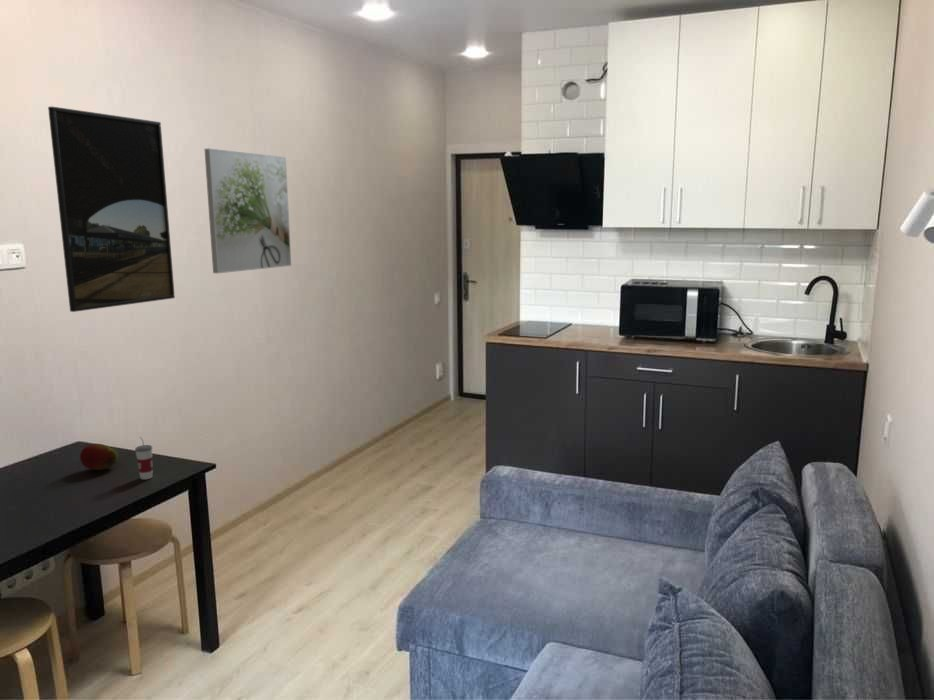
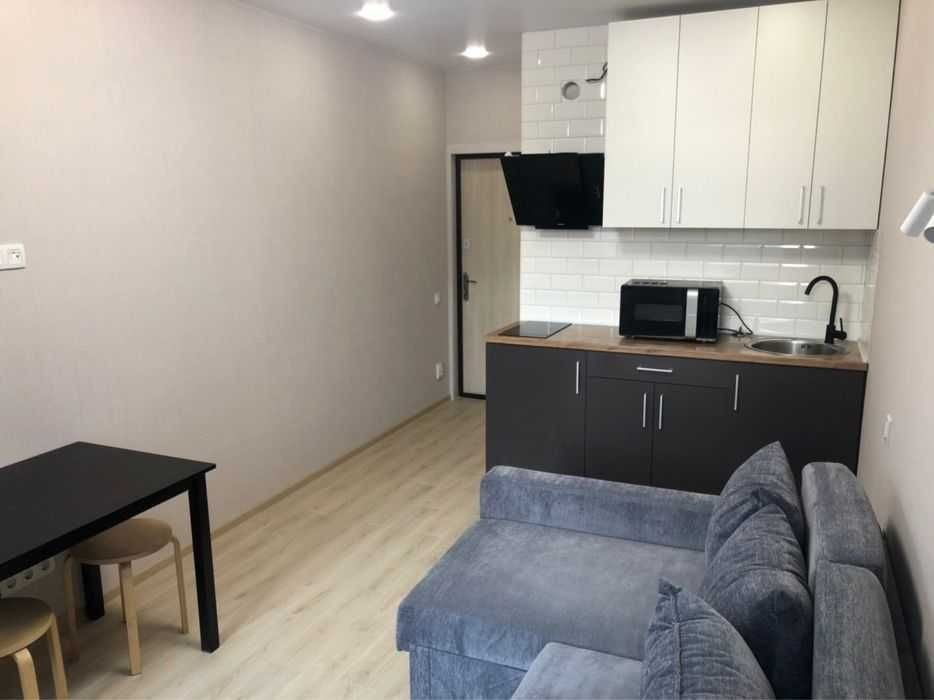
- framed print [204,148,292,274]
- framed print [47,106,176,313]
- fruit [79,443,119,471]
- cup [134,436,154,480]
